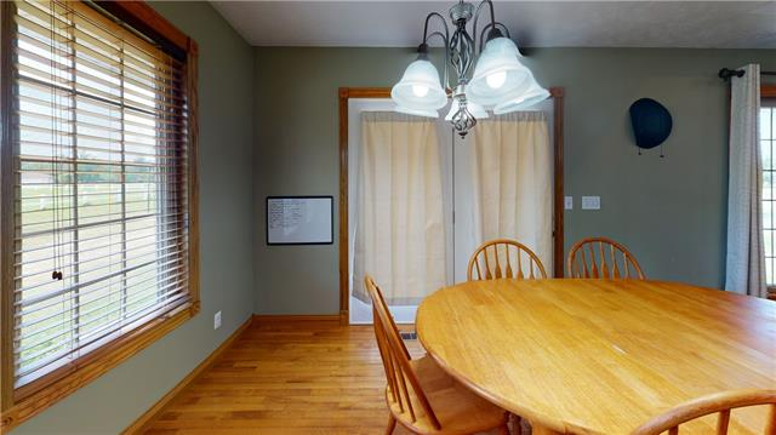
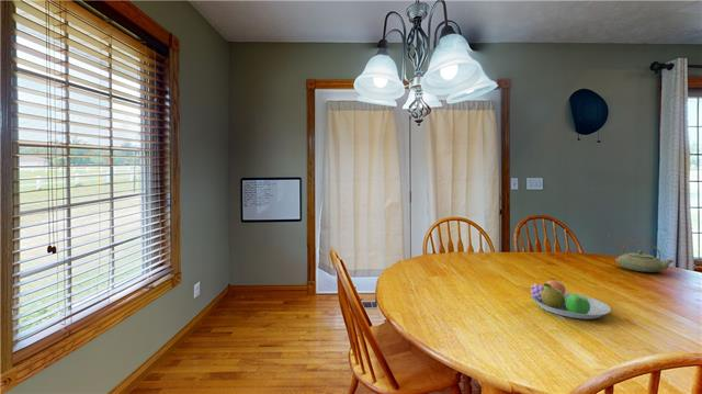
+ teapot [614,238,675,273]
+ fruit bowl [530,278,612,320]
